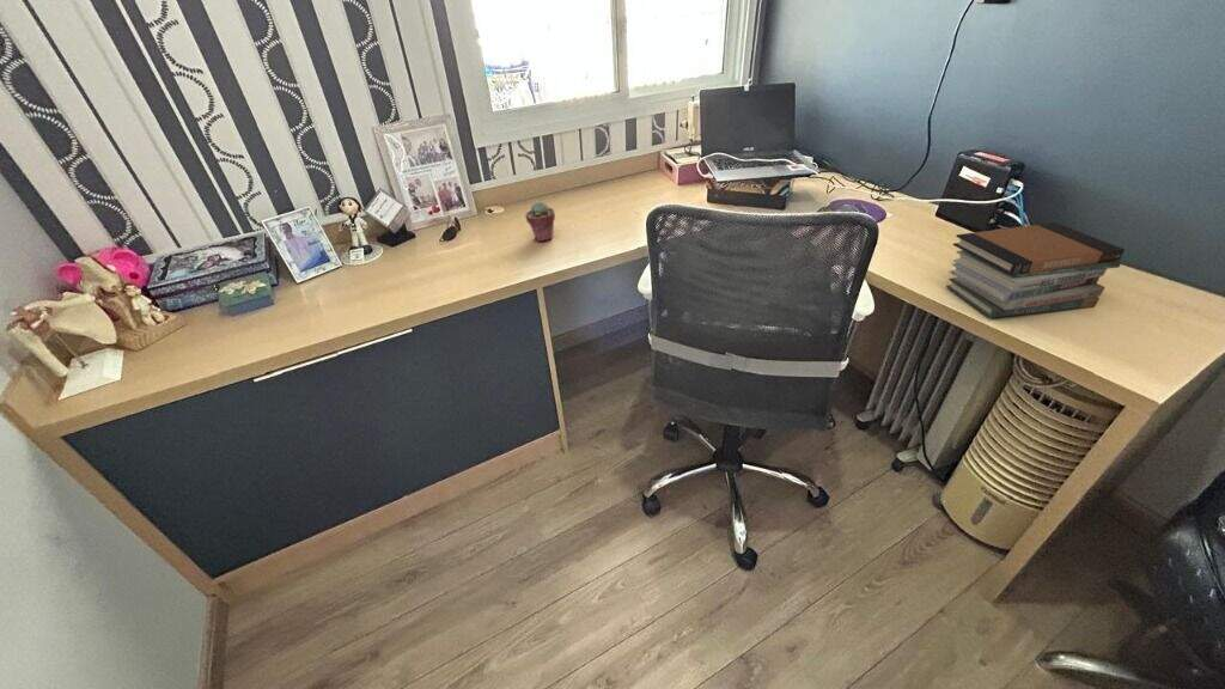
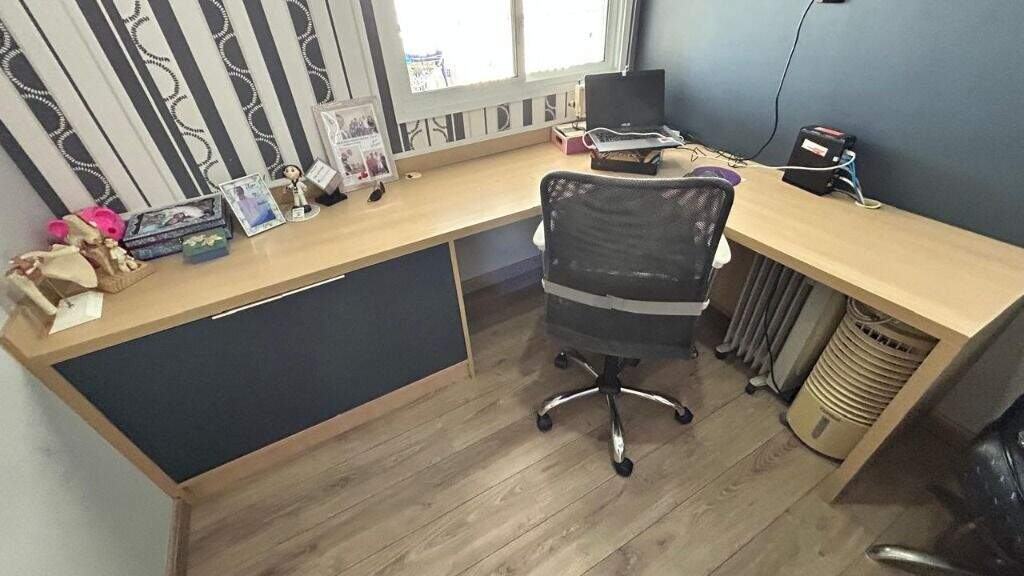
- book stack [945,221,1126,319]
- potted succulent [524,201,556,243]
